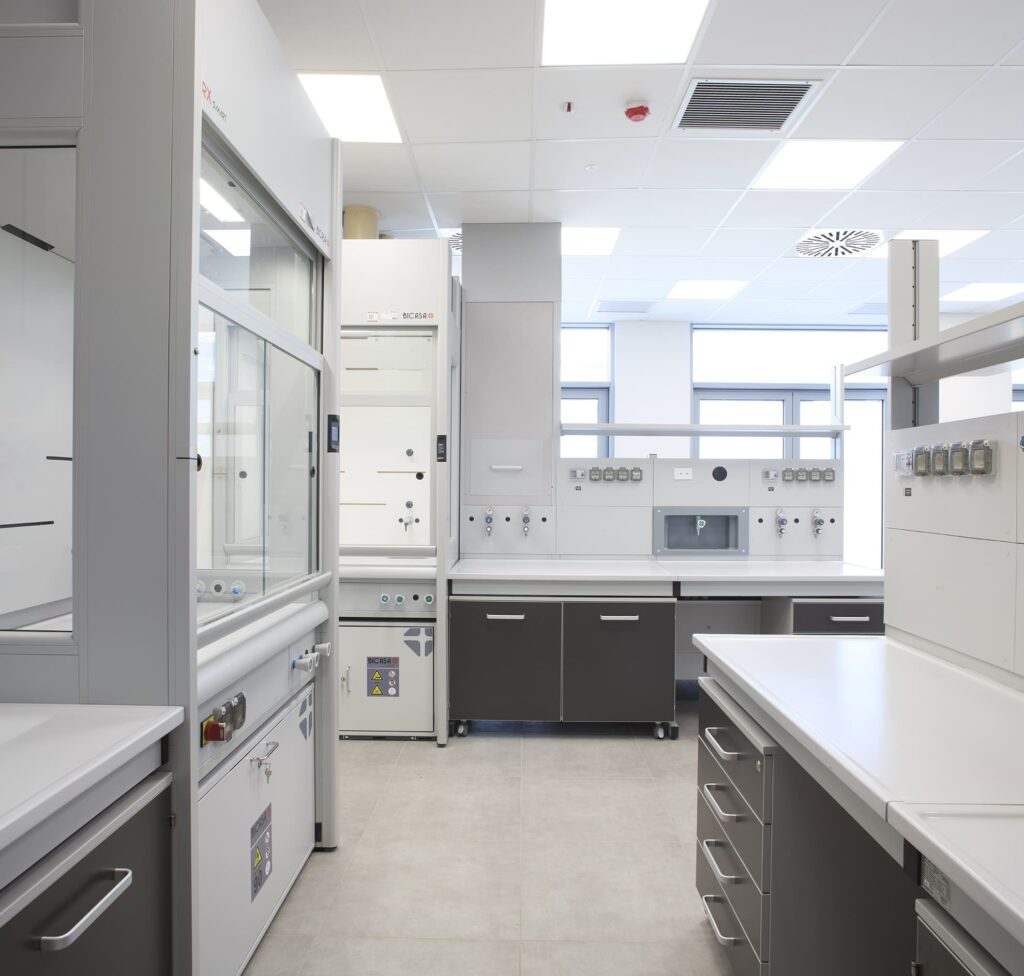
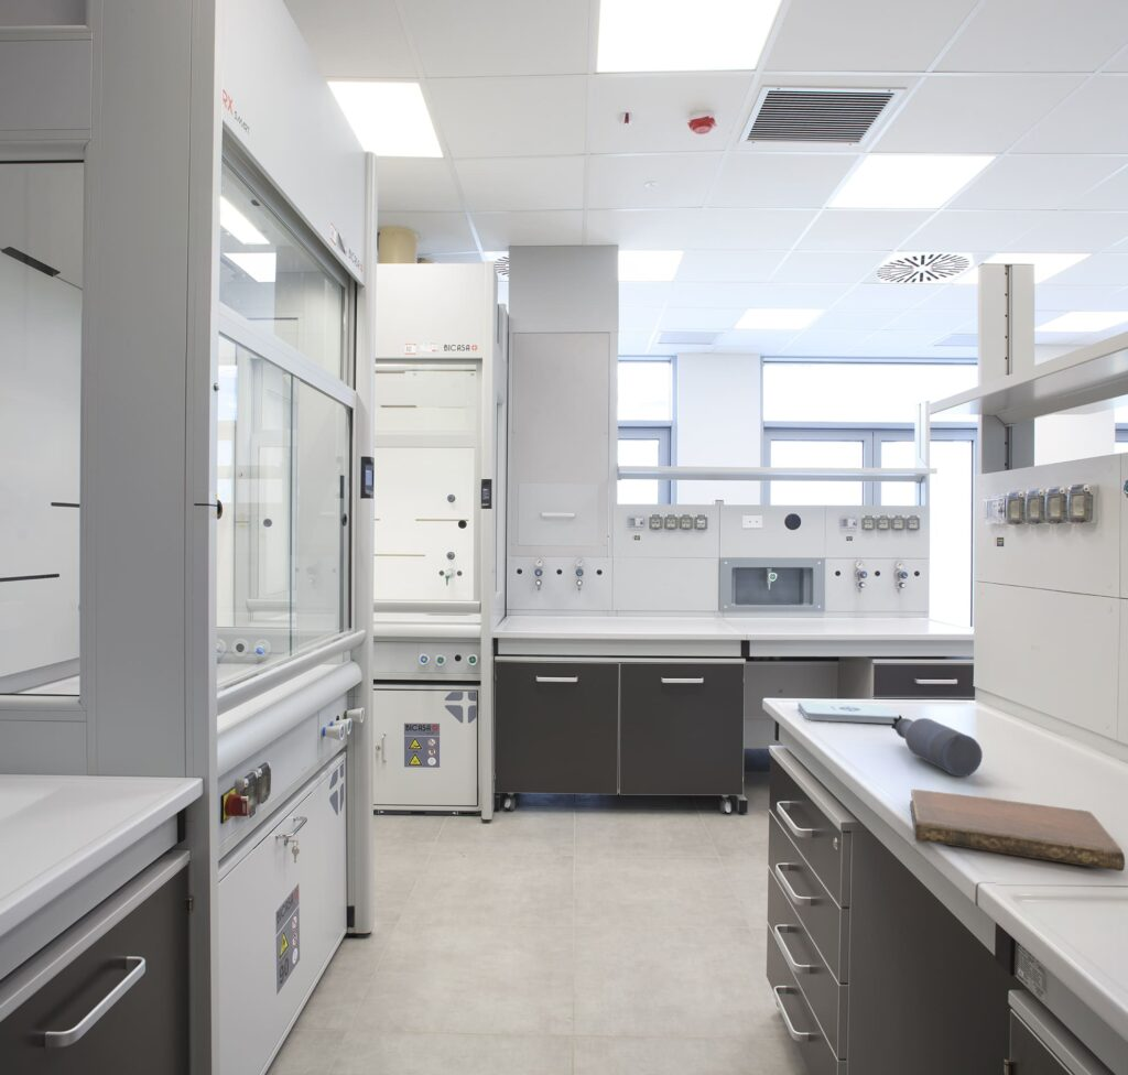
+ spray bottle [890,714,984,778]
+ notepad [798,701,899,725]
+ notebook [909,789,1126,872]
